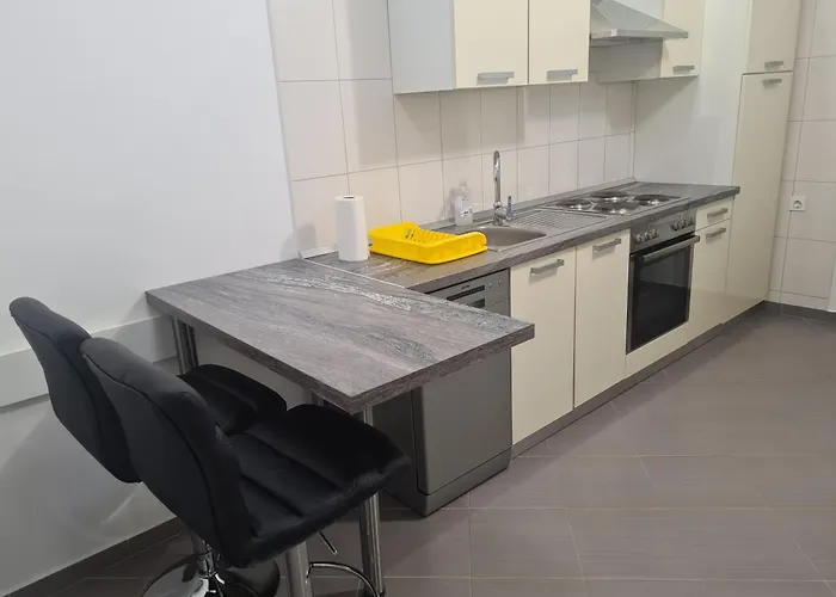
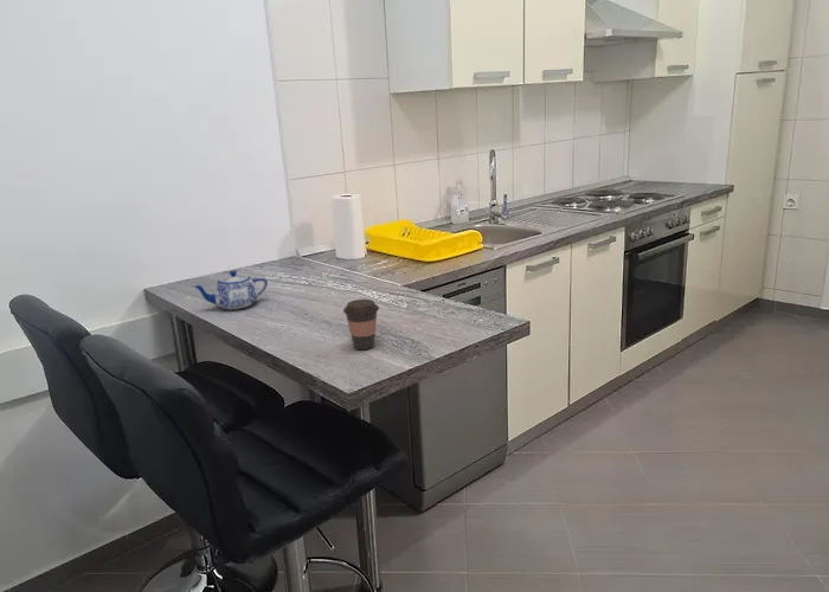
+ teapot [192,270,269,310]
+ coffee cup [342,298,380,350]
